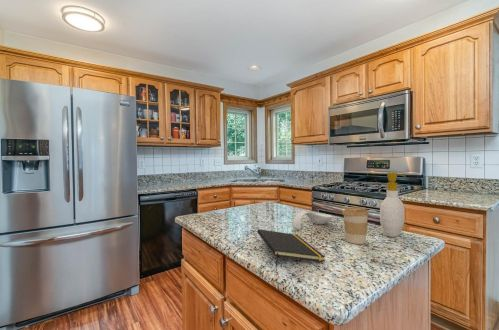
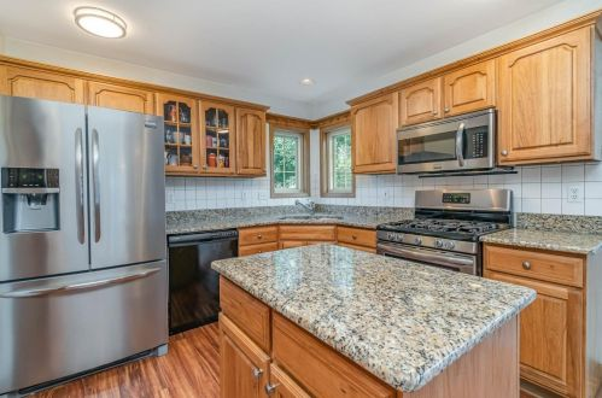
- notepad [256,228,326,268]
- soap bottle [379,171,407,238]
- spoon rest [291,210,333,230]
- coffee cup [341,206,370,245]
